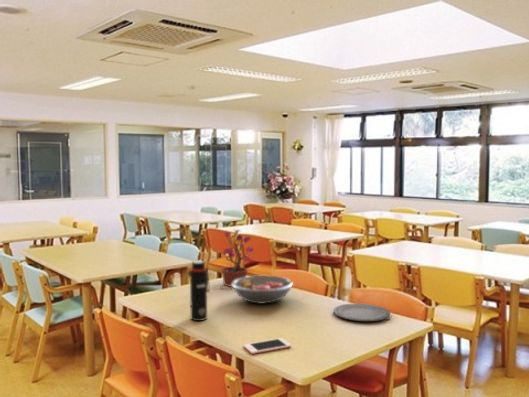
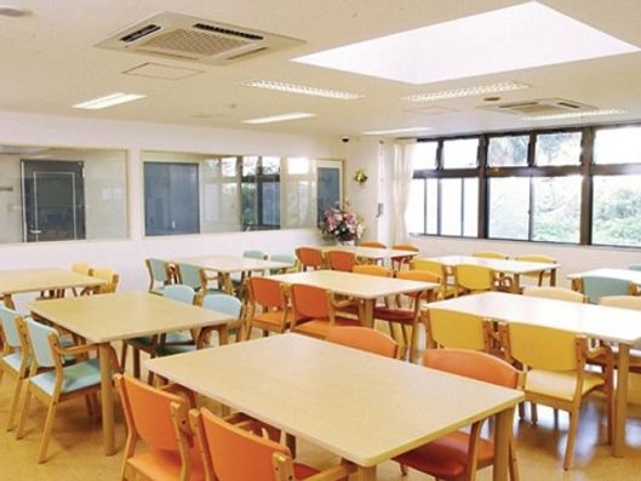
- cell phone [243,337,292,355]
- water bottle [189,260,211,322]
- fruit bowl [232,275,294,305]
- plate [332,302,391,322]
- potted plant [219,229,255,289]
